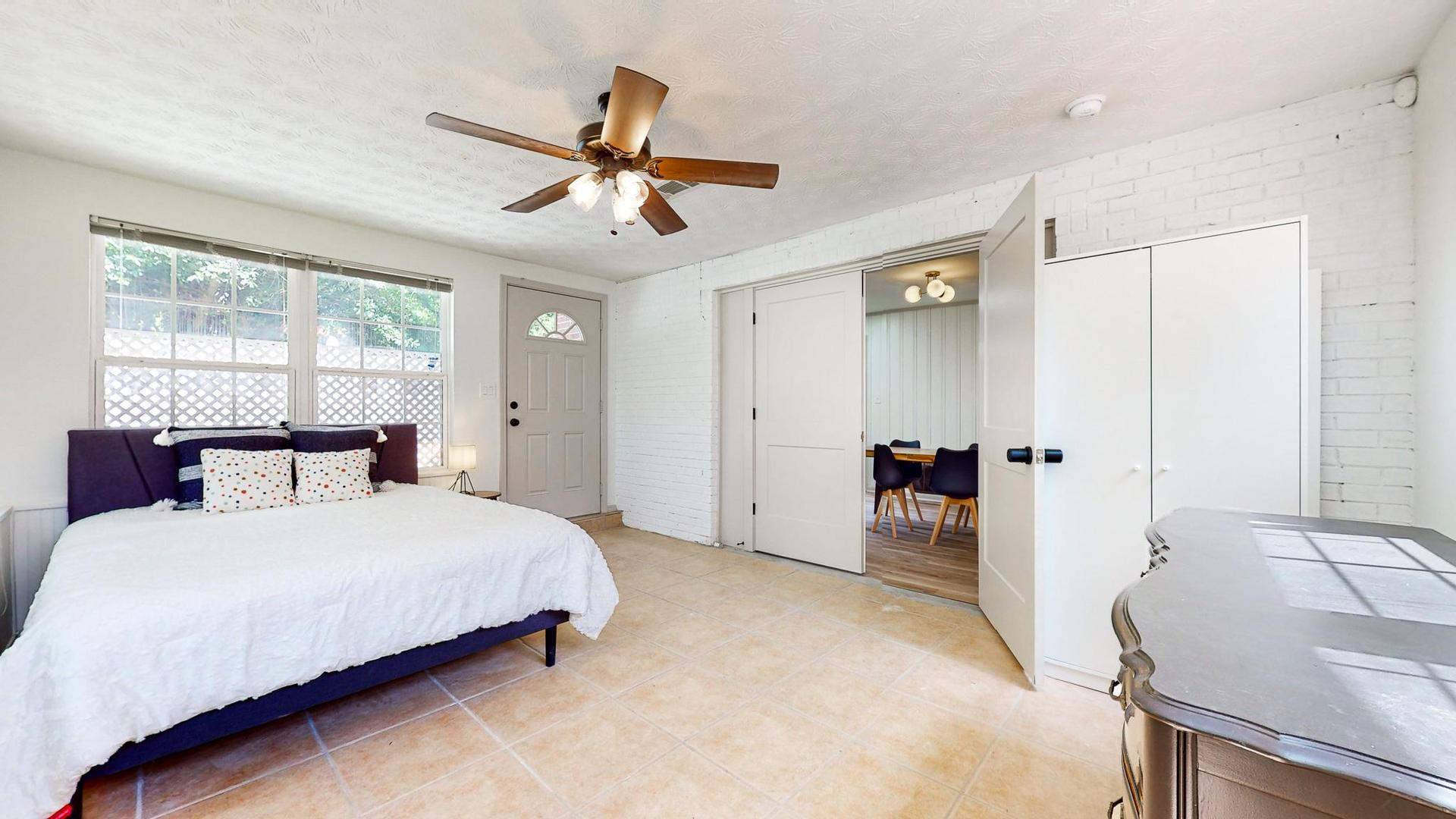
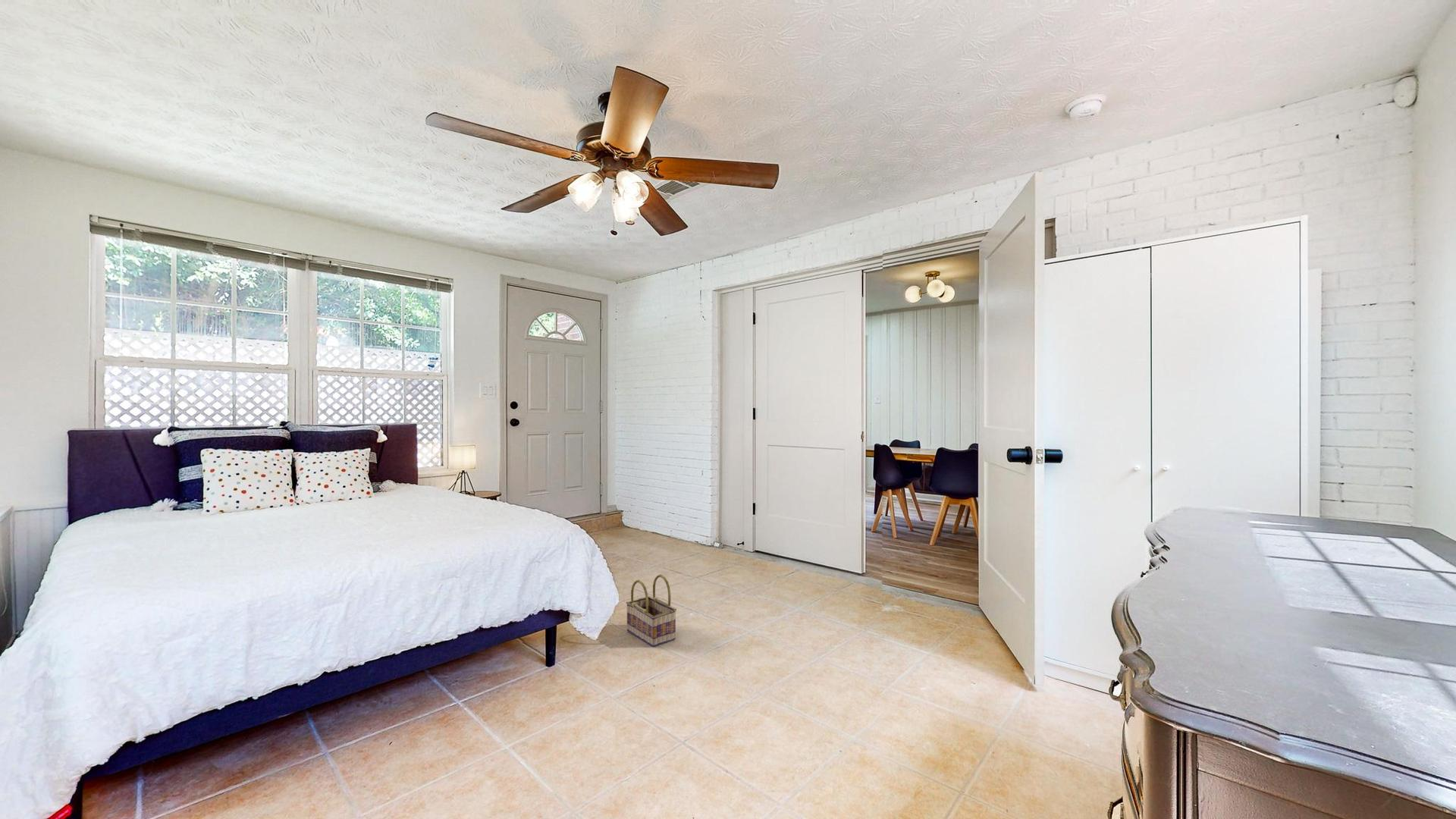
+ basket [626,574,677,648]
